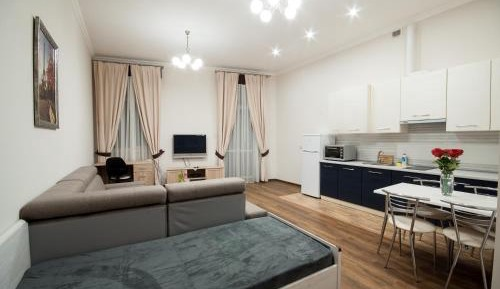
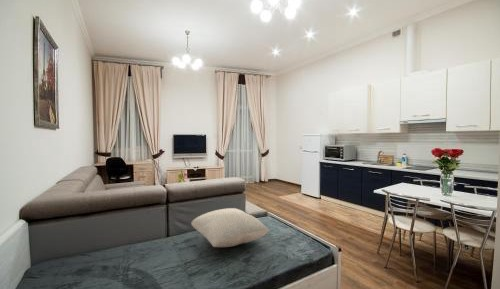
+ pillow [190,207,270,248]
